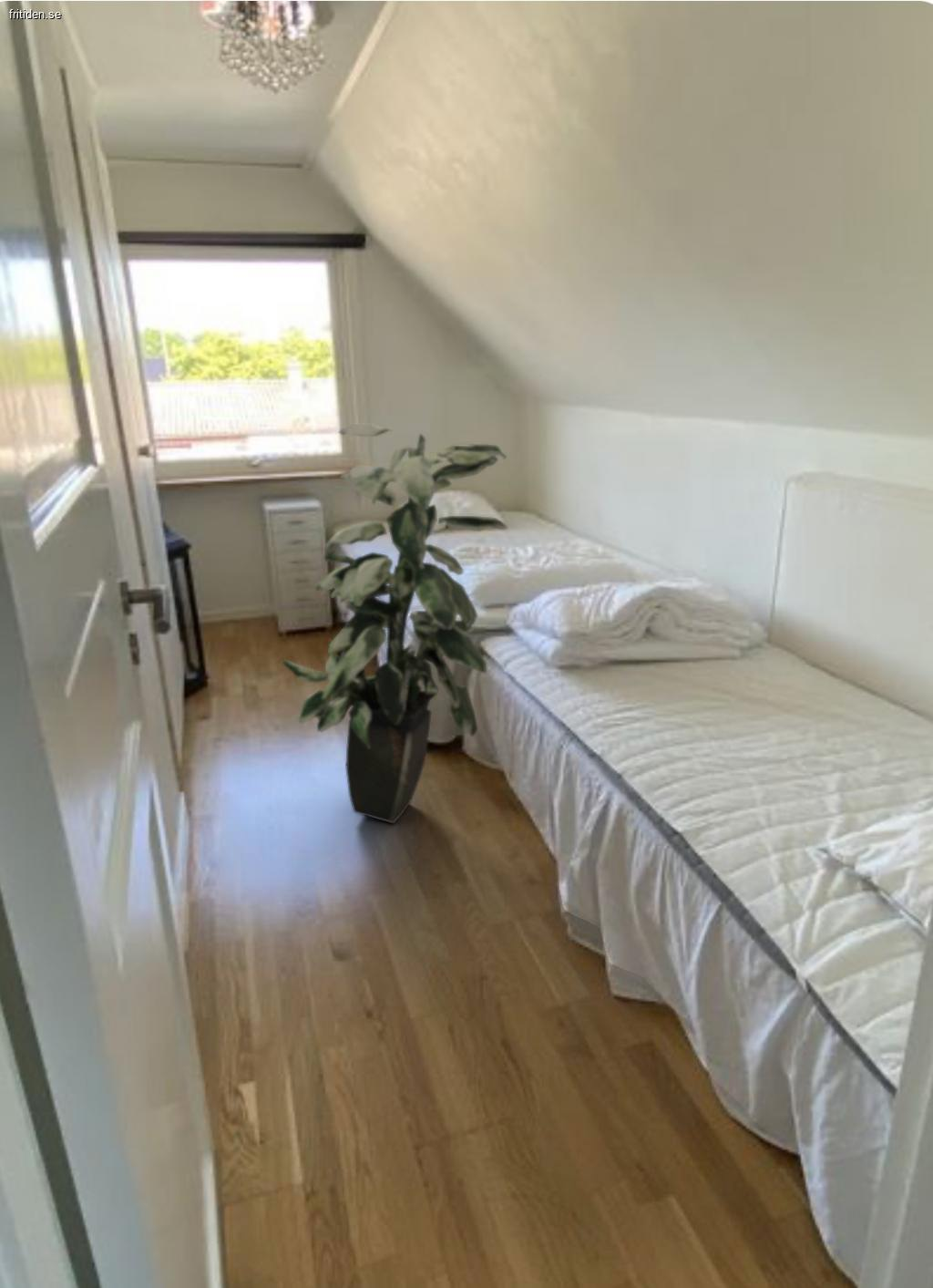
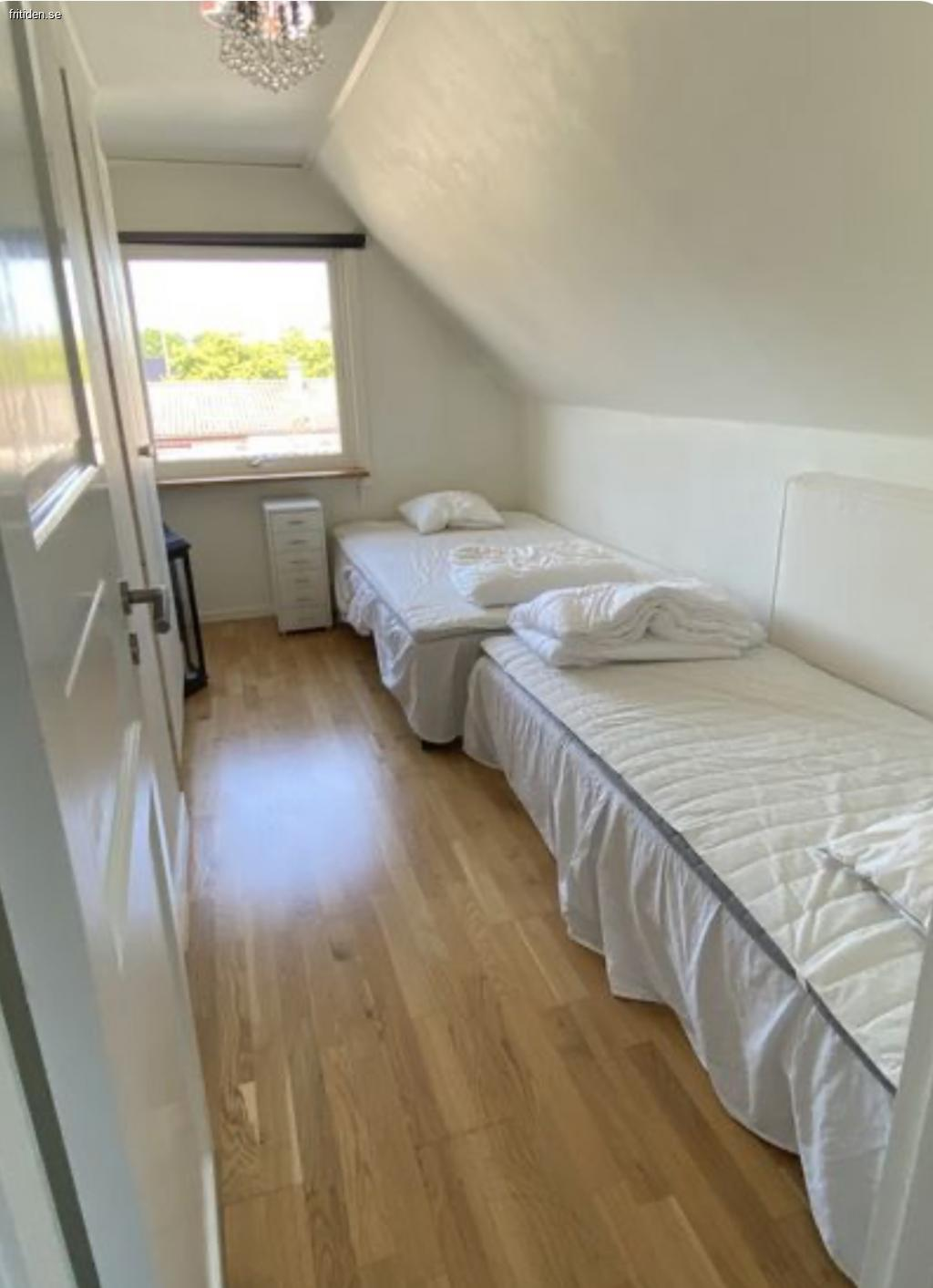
- indoor plant [280,422,508,825]
